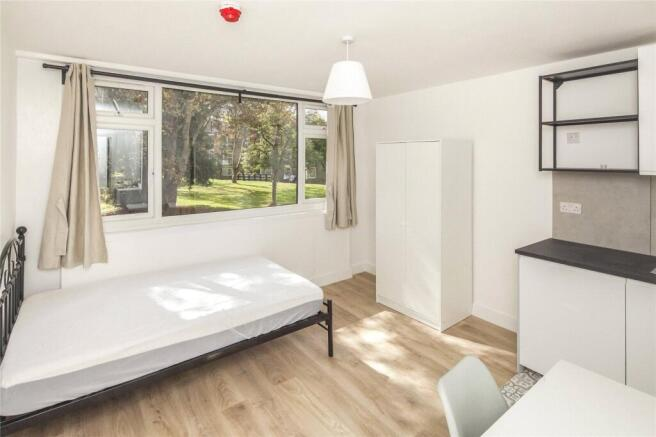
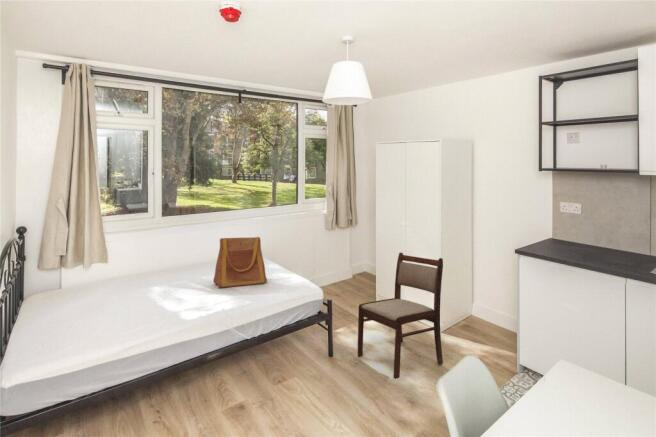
+ tote bag [212,236,268,289]
+ dining chair [357,252,444,380]
